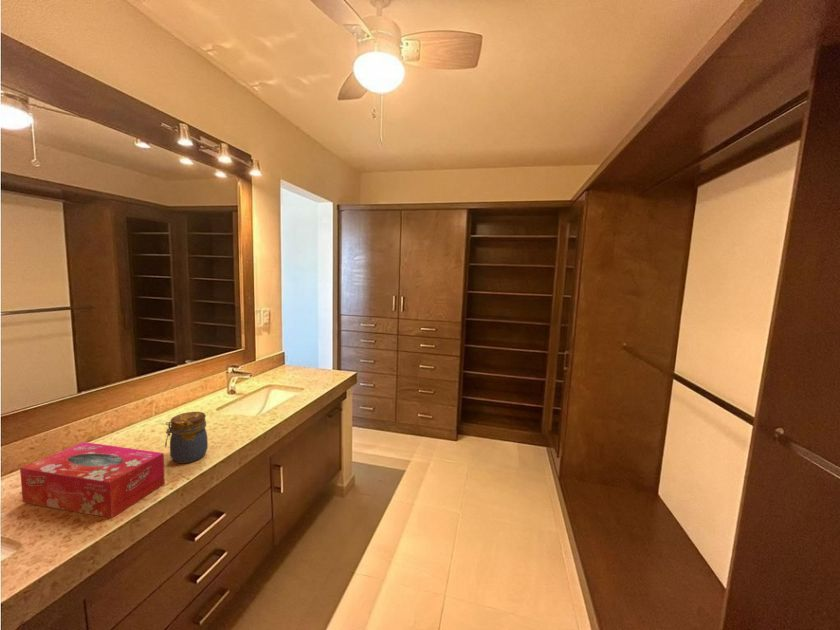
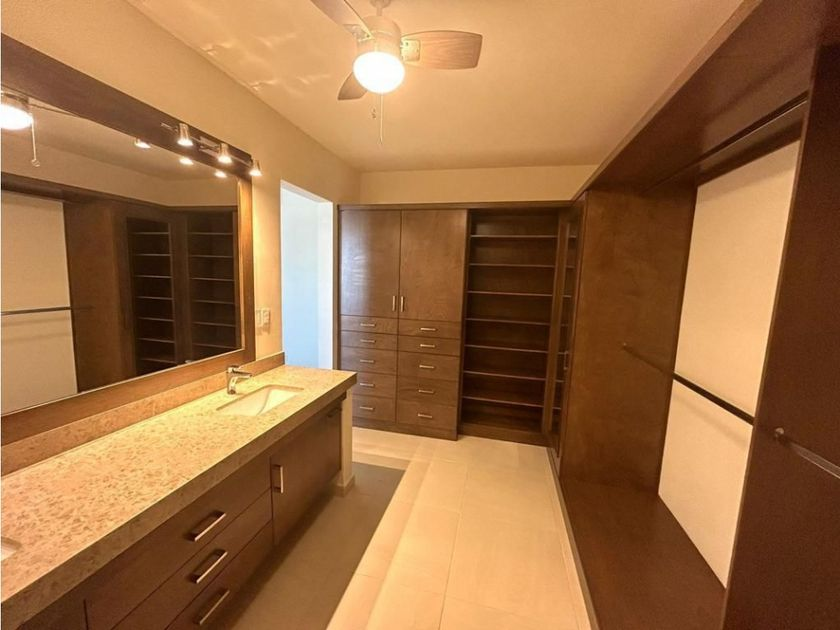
- tissue box [19,441,166,519]
- jar [164,411,209,464]
